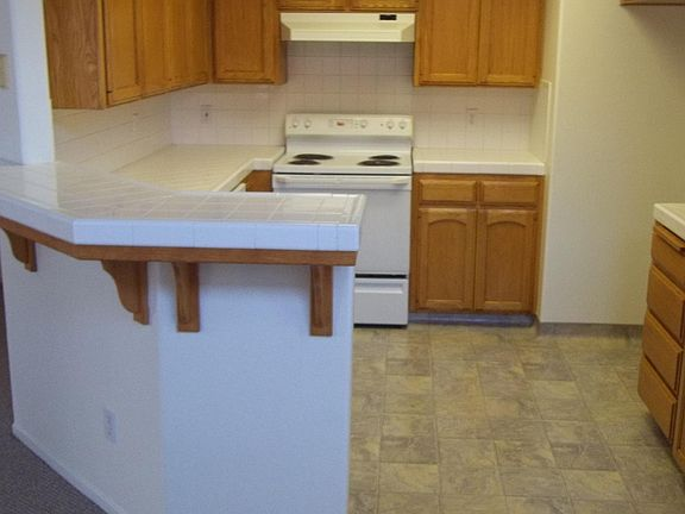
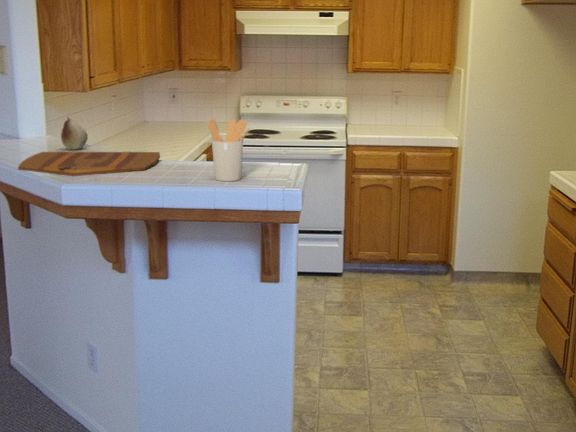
+ cutting board [17,151,161,177]
+ fruit [60,116,89,151]
+ utensil holder [207,118,250,182]
